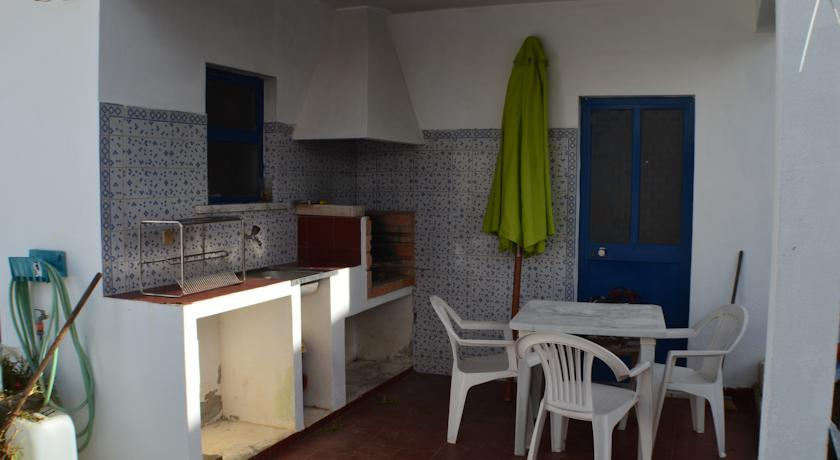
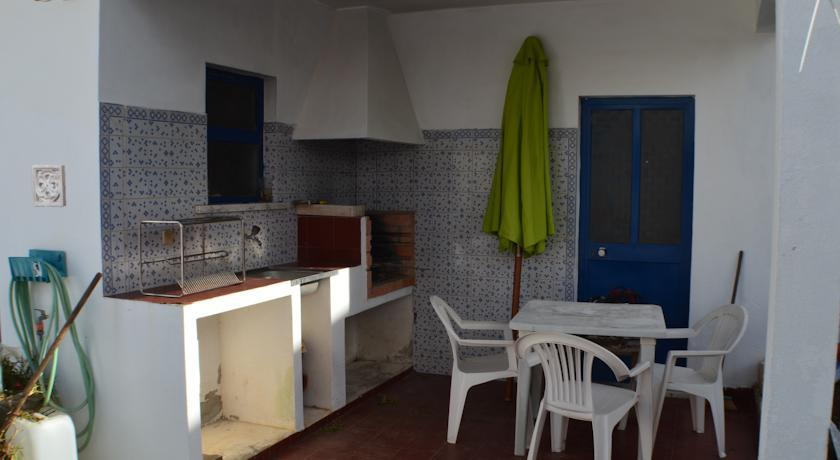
+ wall ornament [31,164,67,209]
